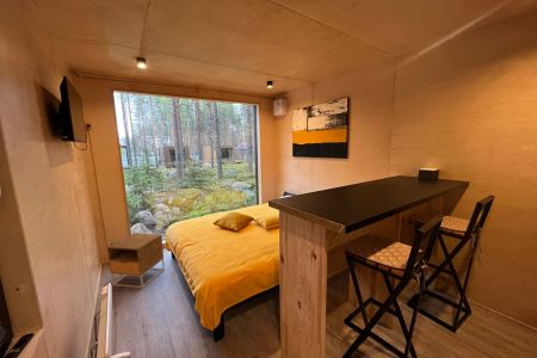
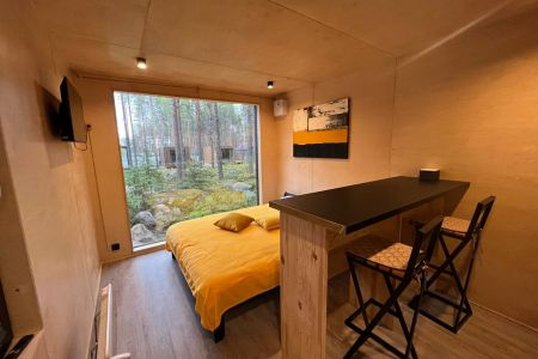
- nightstand [106,233,166,290]
